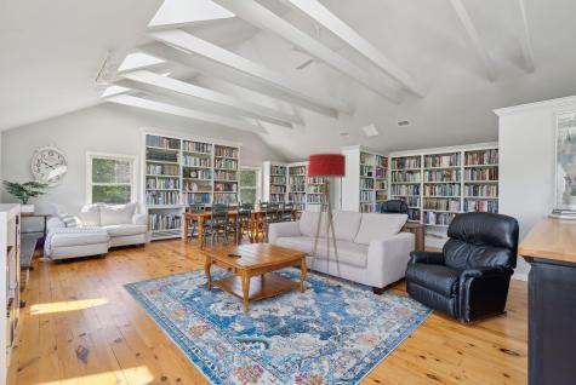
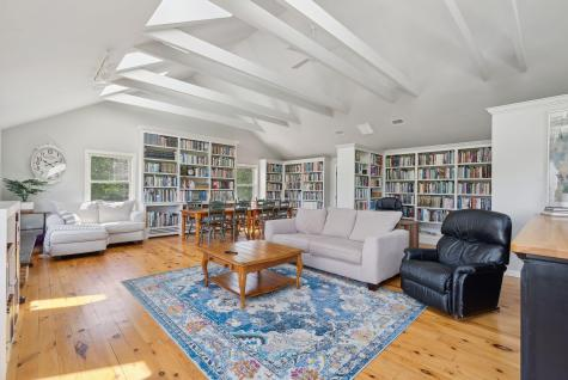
- floor lamp [307,153,347,294]
